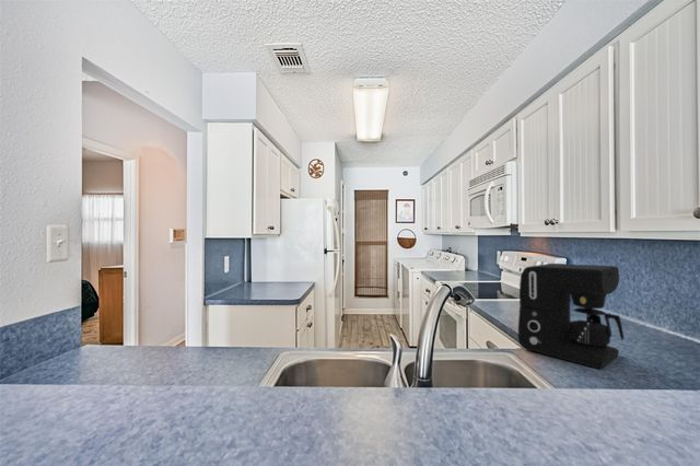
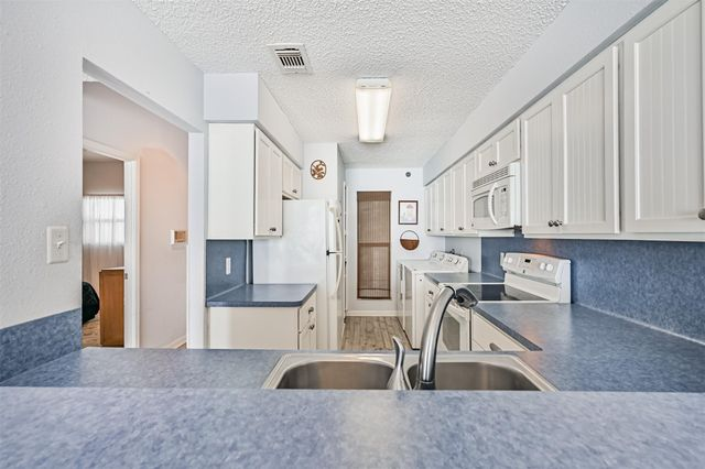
- coffee maker [517,263,625,370]
